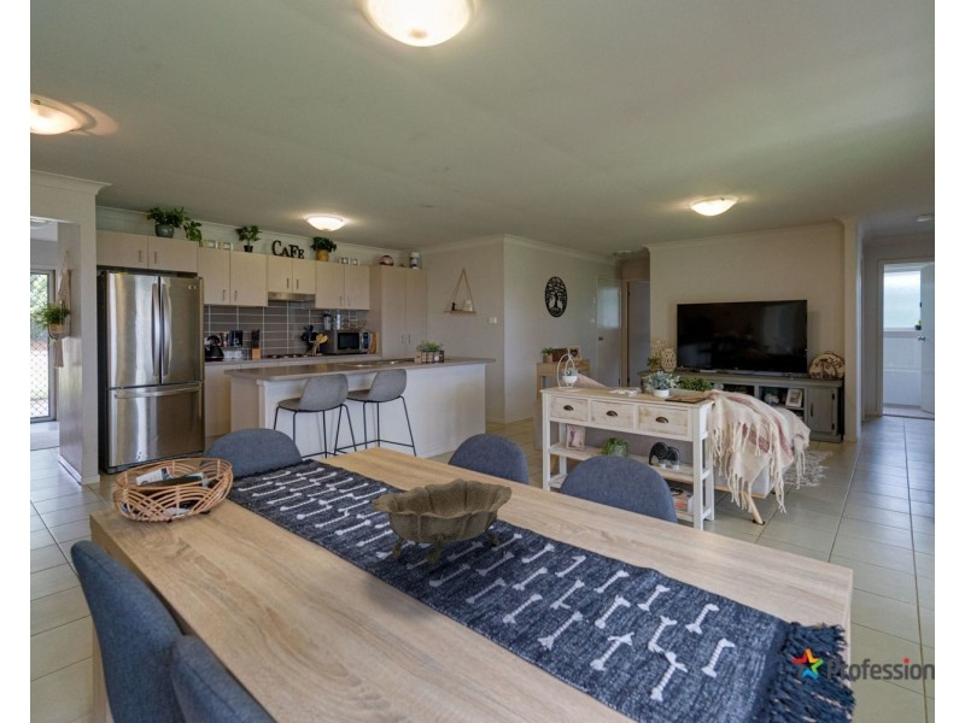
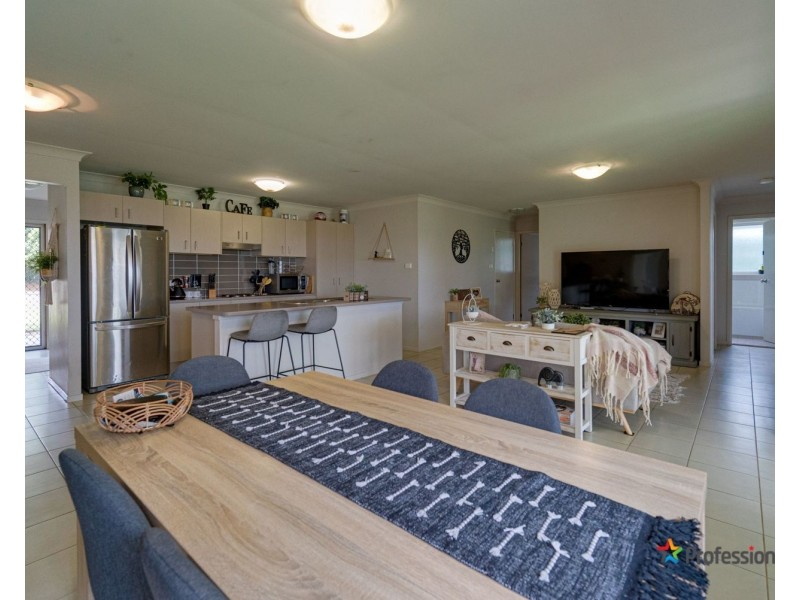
- decorative bowl [370,477,513,565]
